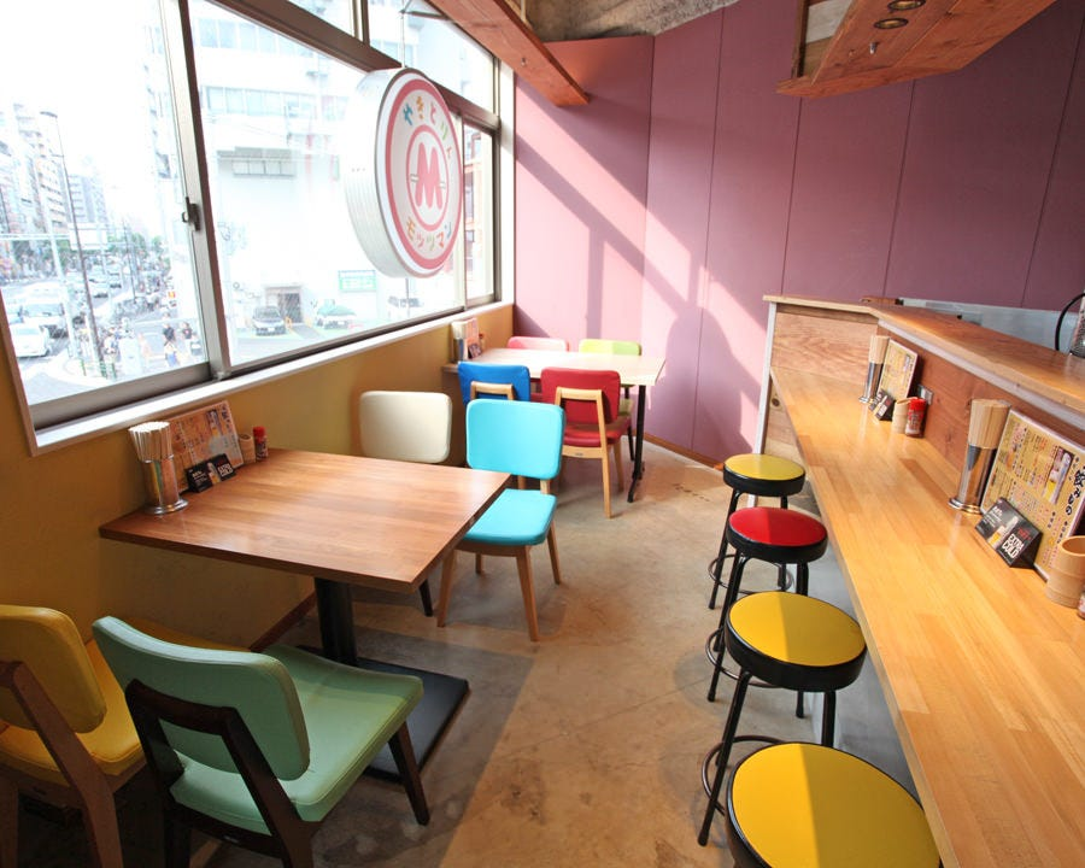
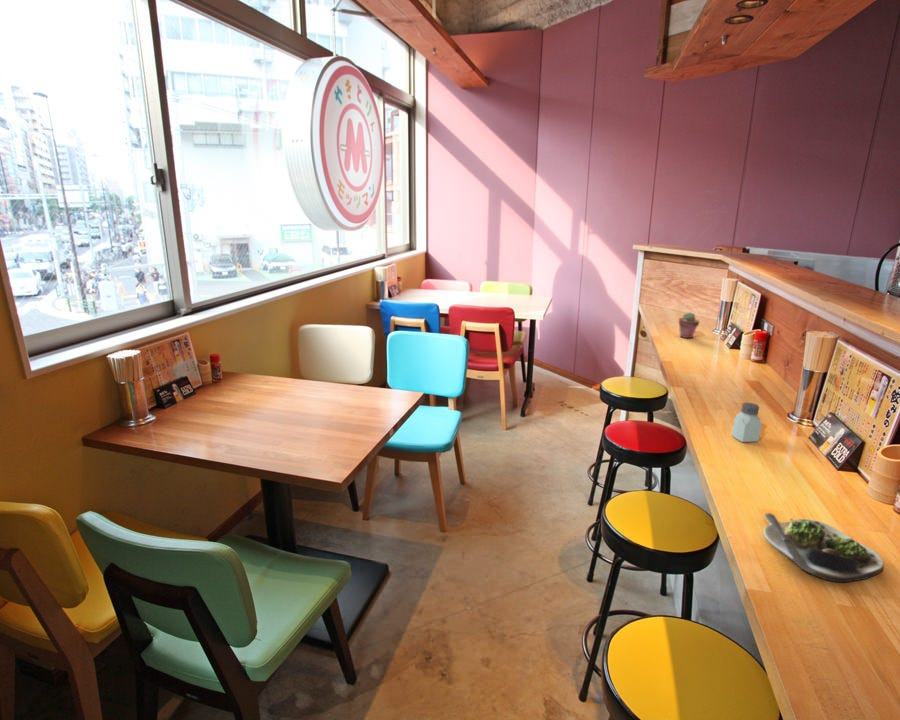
+ potted succulent [677,311,700,339]
+ saltshaker [730,402,763,443]
+ salad plate [763,512,885,583]
